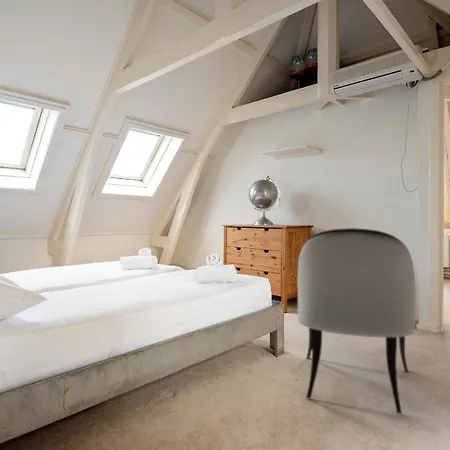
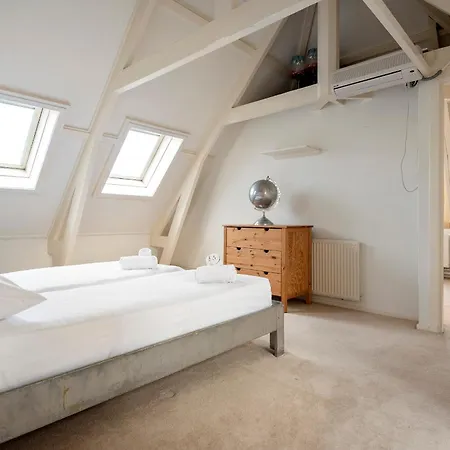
- armchair [296,227,417,415]
